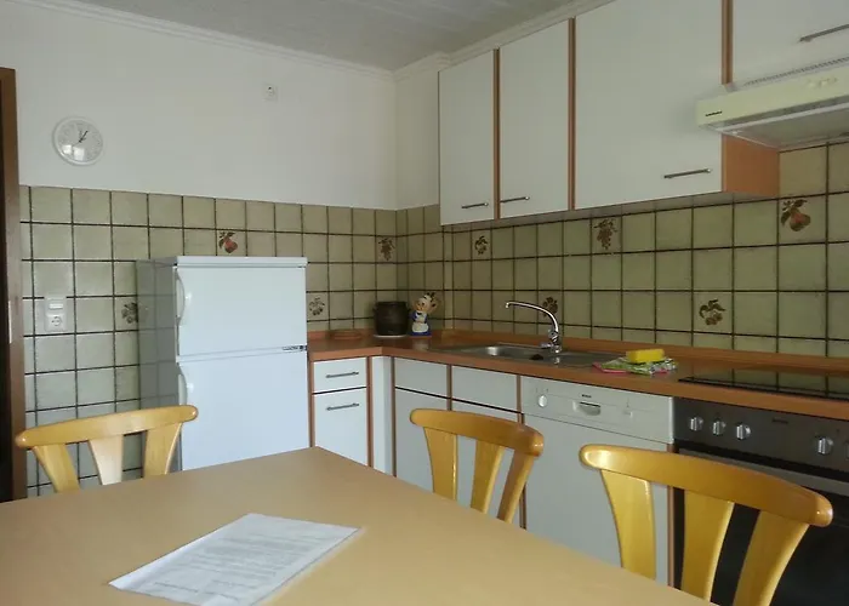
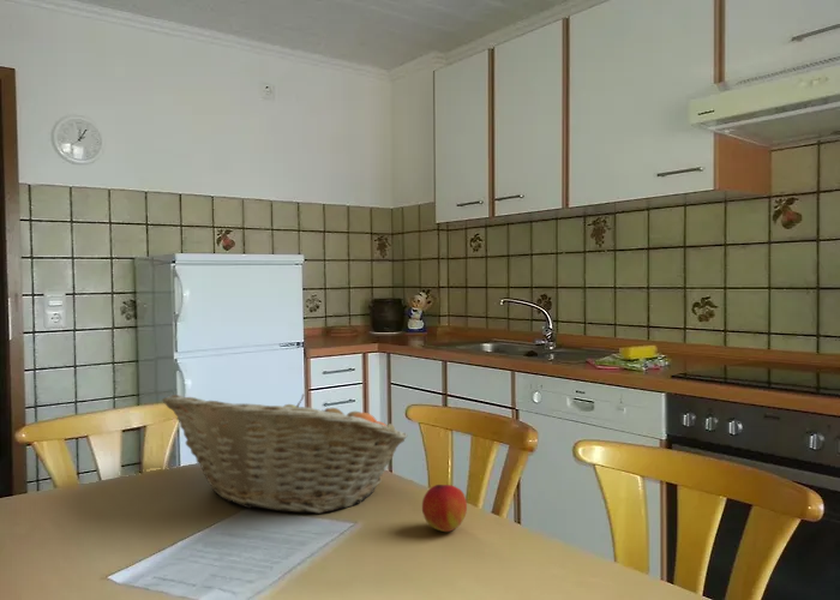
+ fruit basket [161,392,408,515]
+ peach [421,484,468,533]
